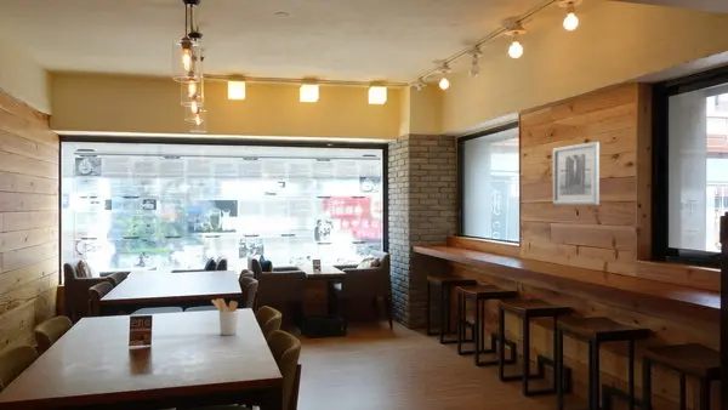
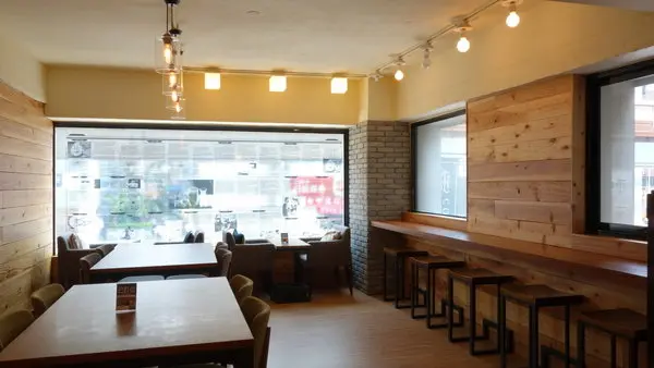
- utensil holder [210,297,239,336]
- wall art [552,141,601,206]
